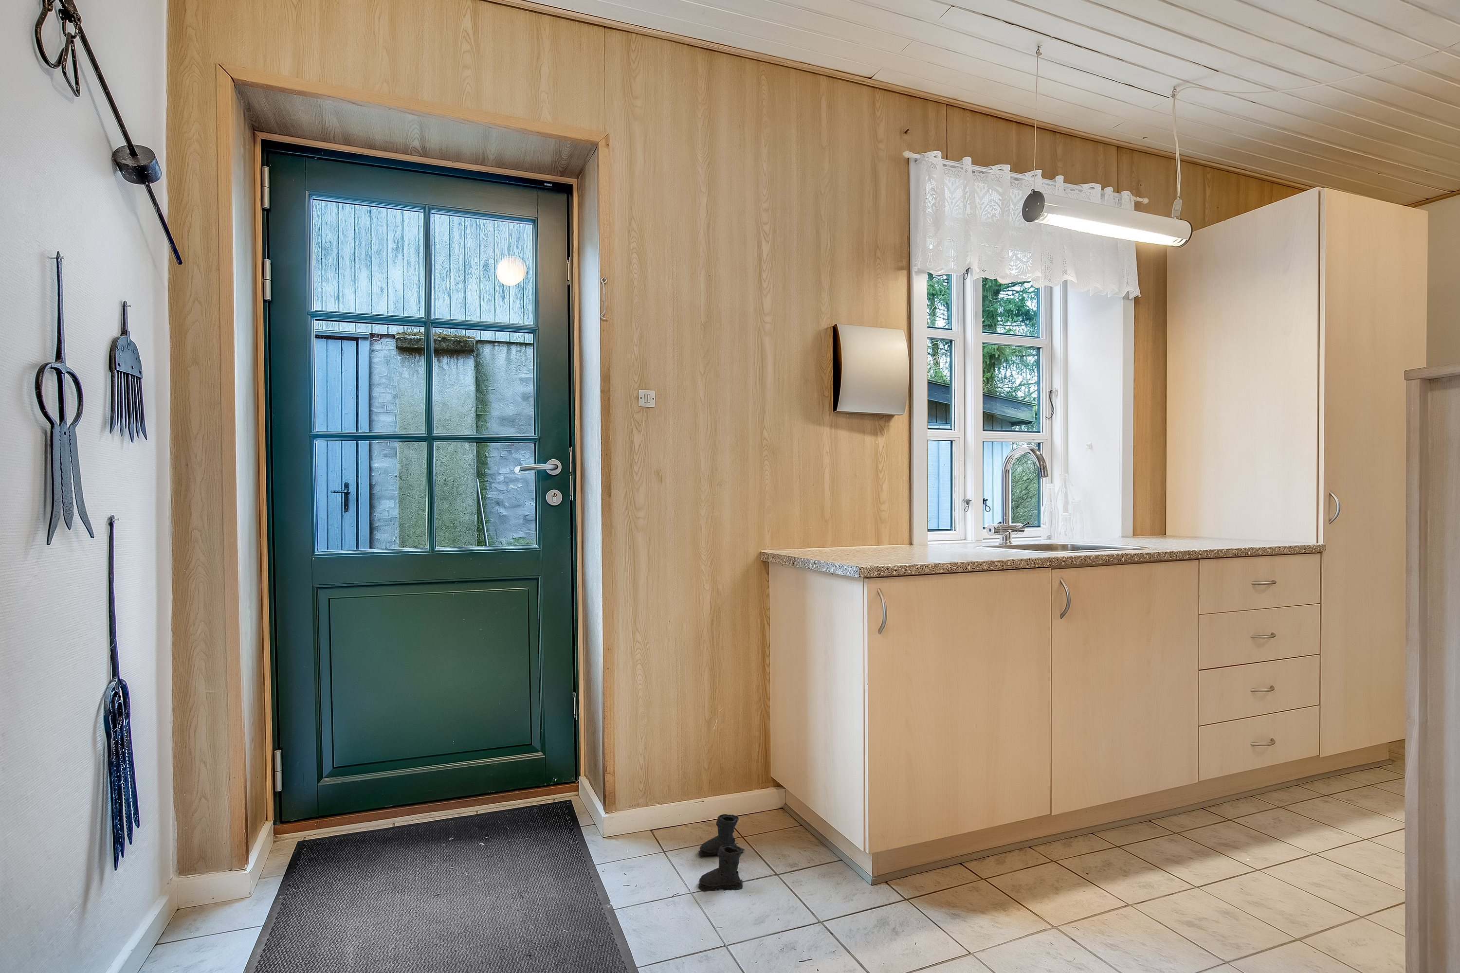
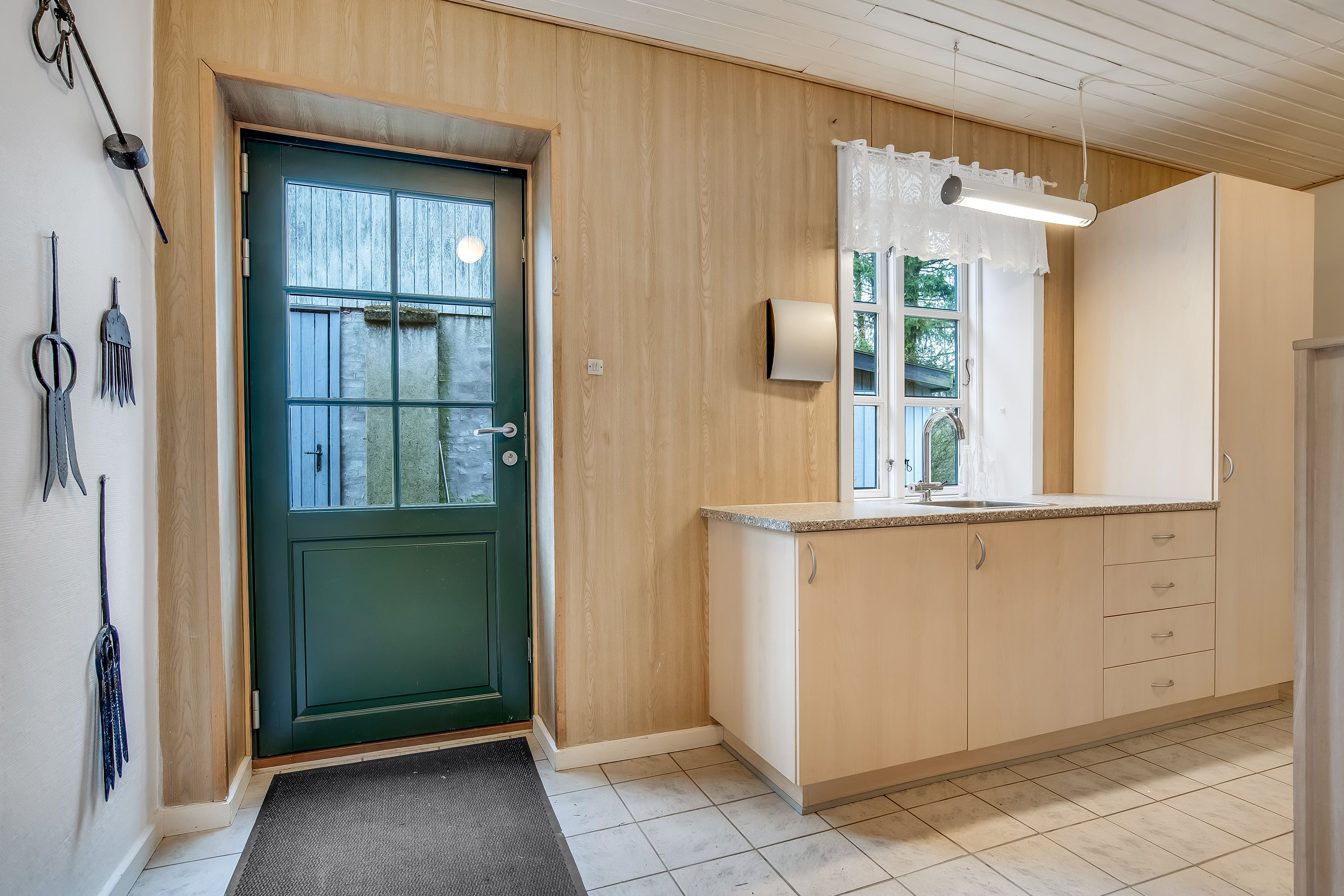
- boots [697,813,745,892]
